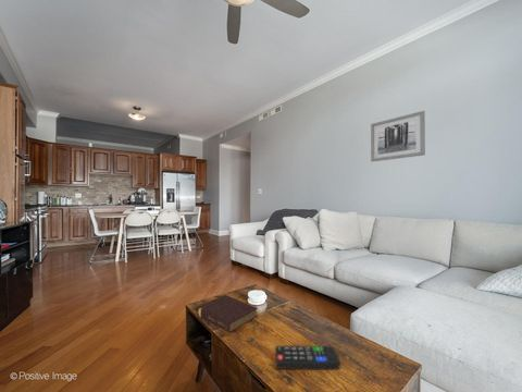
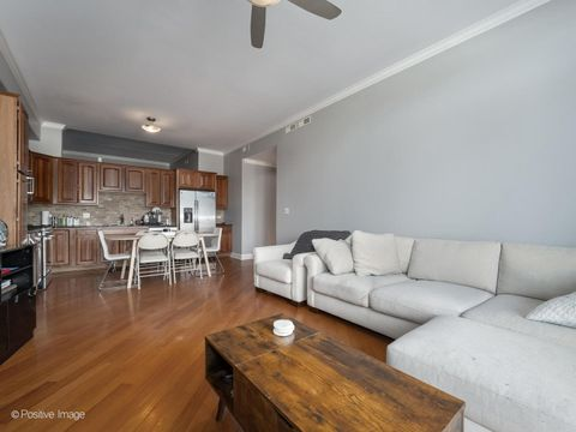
- remote control [274,345,340,371]
- wall art [370,110,426,162]
- book [195,294,259,333]
